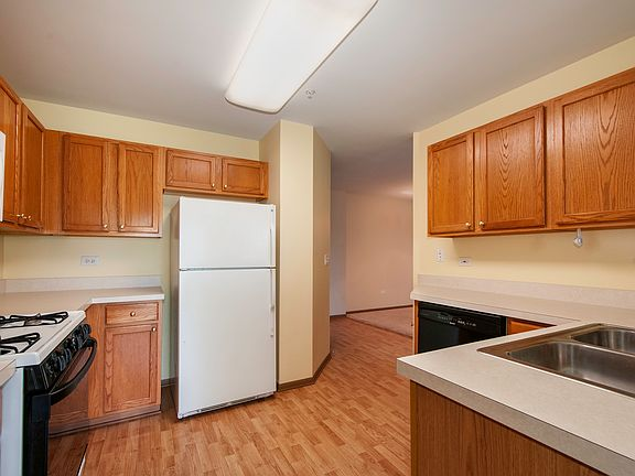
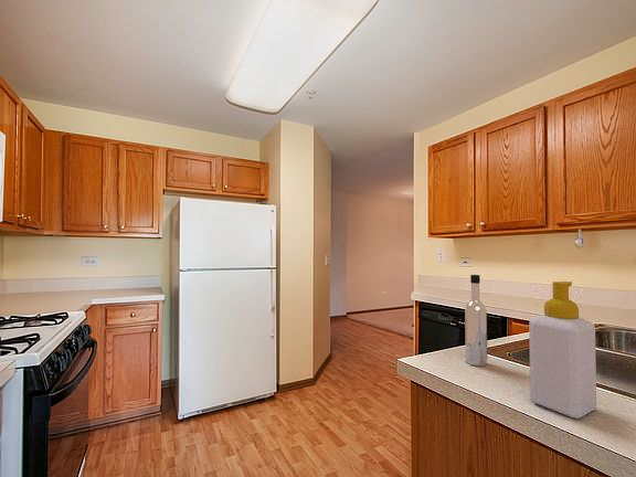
+ soap bottle [528,280,597,420]
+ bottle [464,274,488,368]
